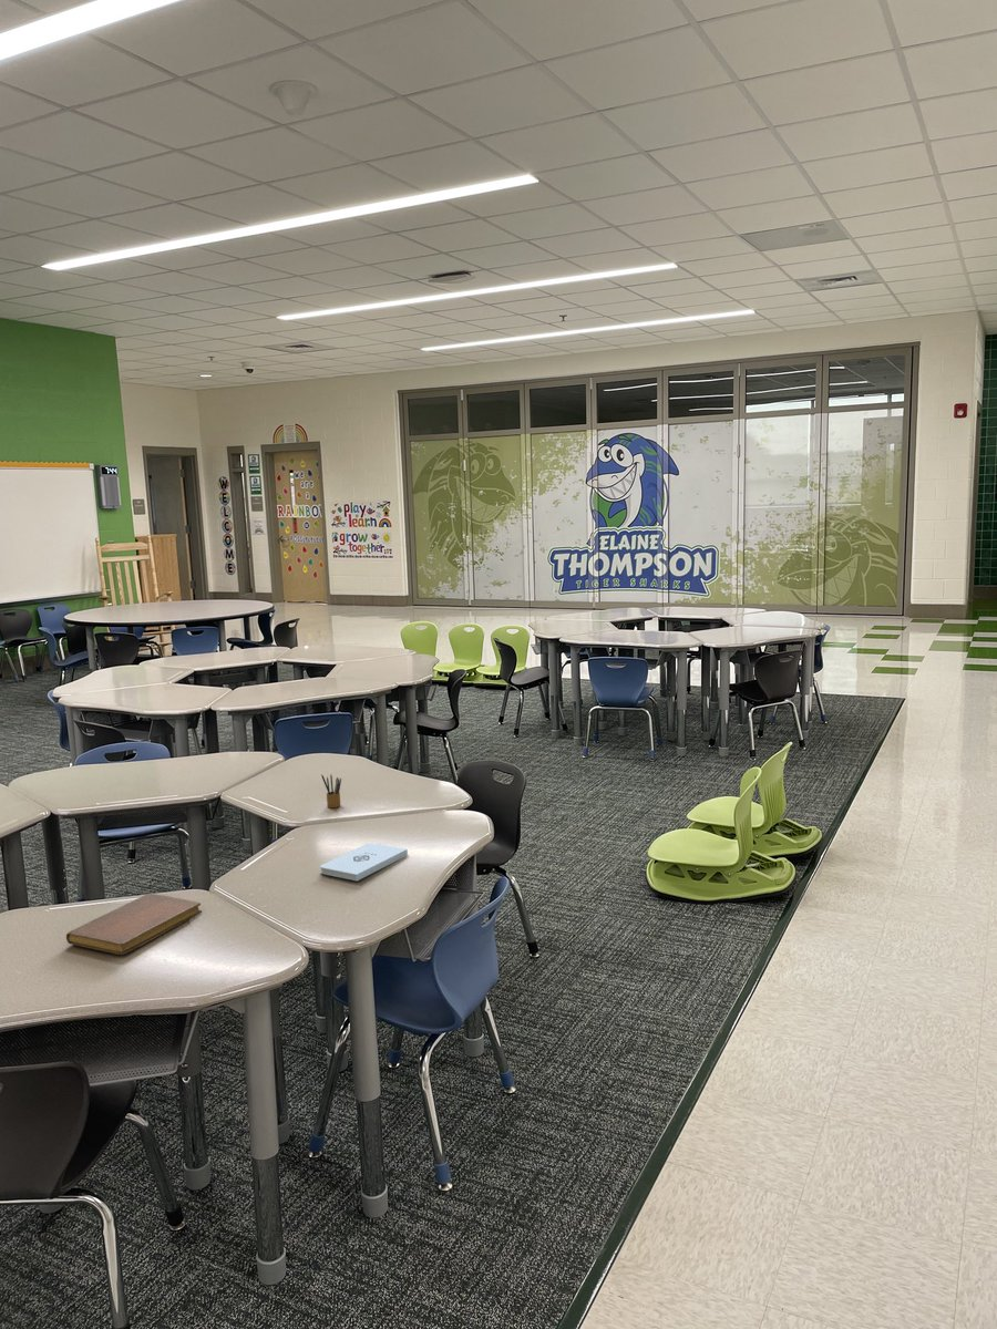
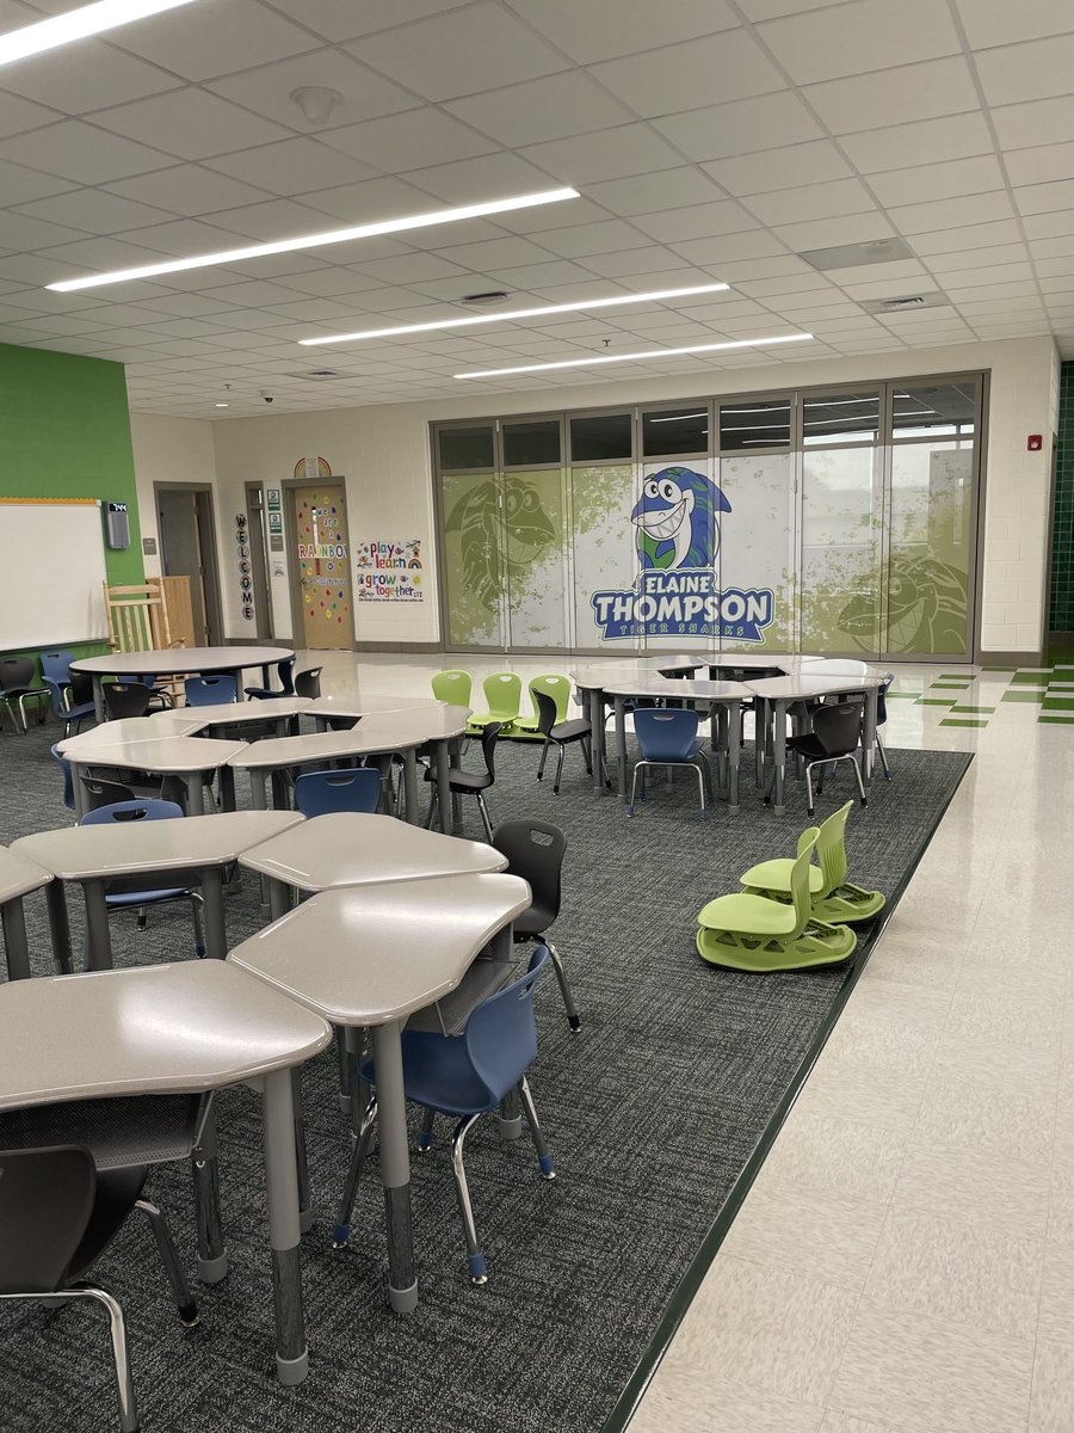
- notebook [65,893,203,956]
- notepad [319,842,409,882]
- pencil box [320,773,342,808]
